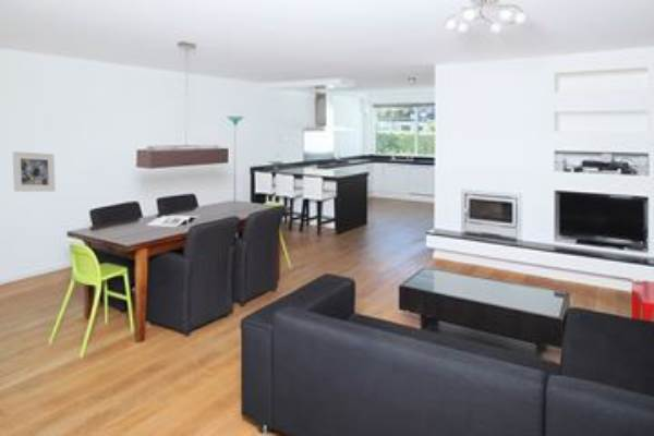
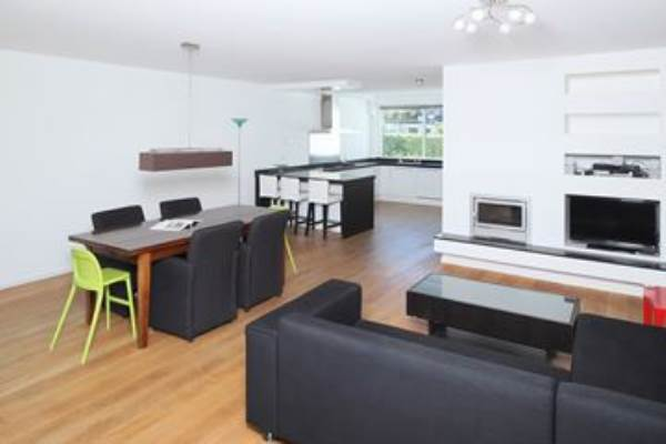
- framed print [12,150,57,193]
